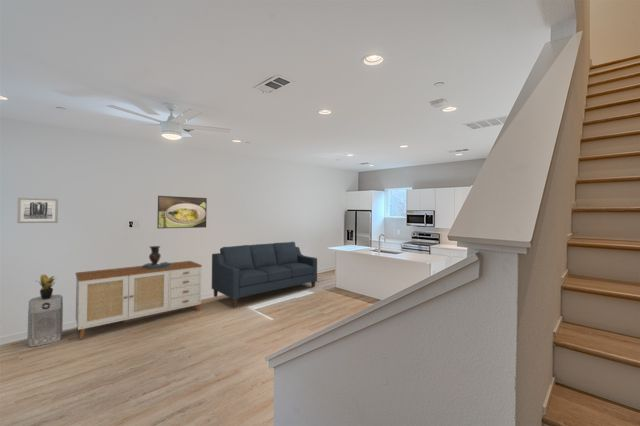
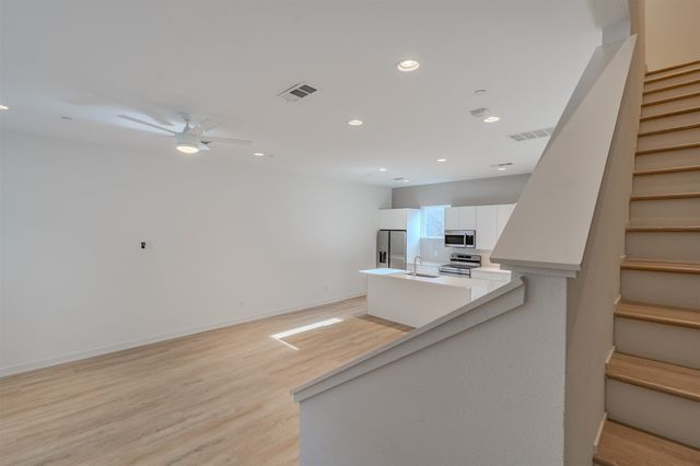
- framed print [156,195,208,229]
- decorative urn [141,245,172,270]
- sofa [211,241,318,308]
- sideboard [75,260,203,340]
- air purifier [26,294,64,348]
- wall art [16,197,59,224]
- potted plant [36,273,57,300]
